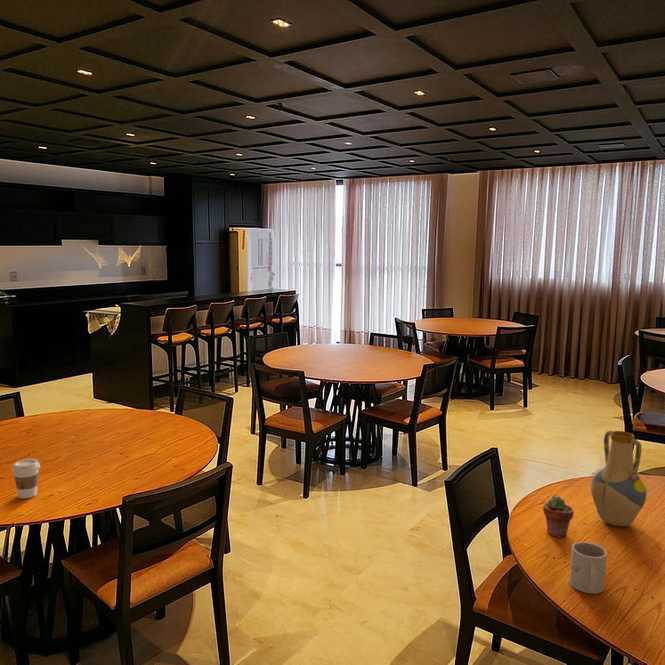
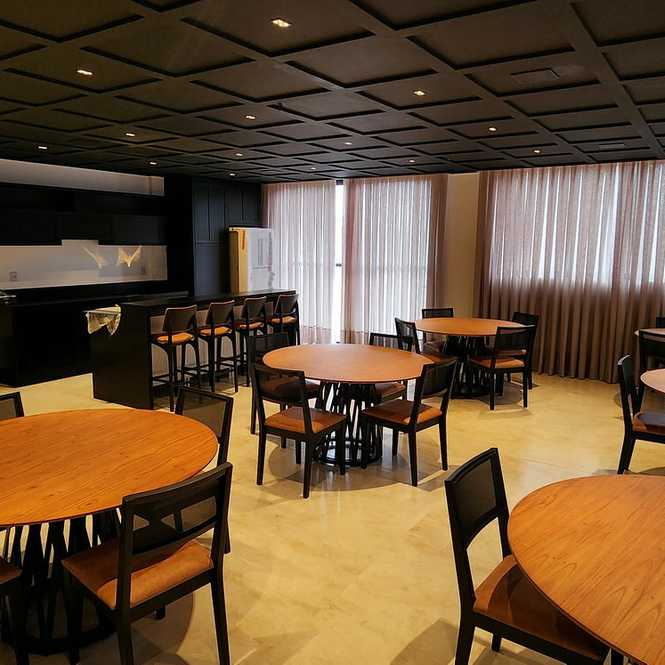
- vase [590,430,647,527]
- mug [569,541,608,595]
- potted succulent [542,495,575,539]
- coffee cup [10,458,41,500]
